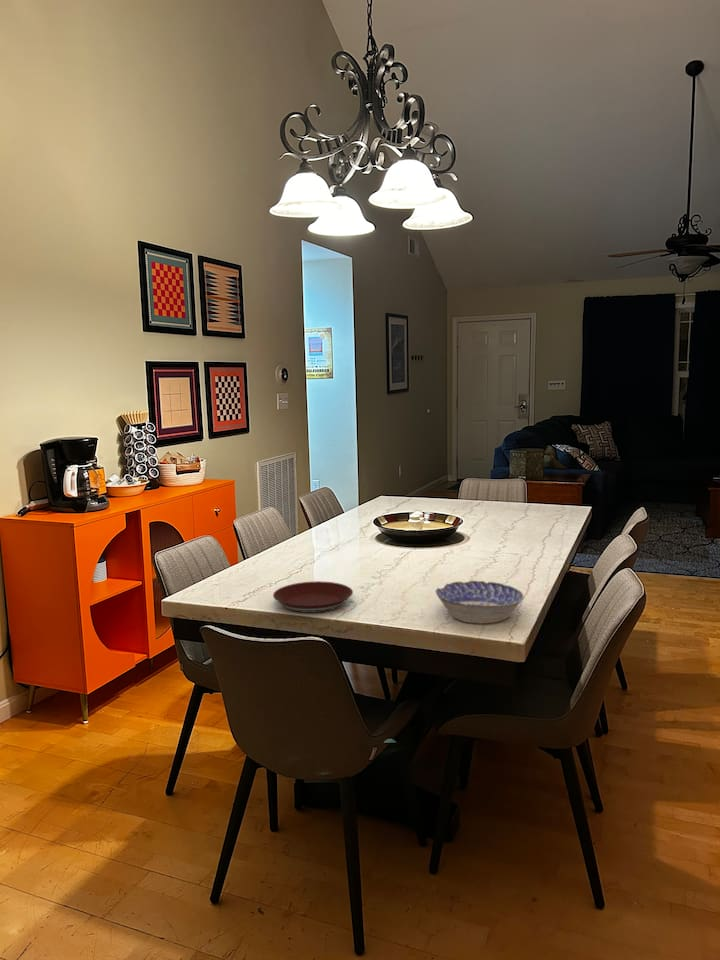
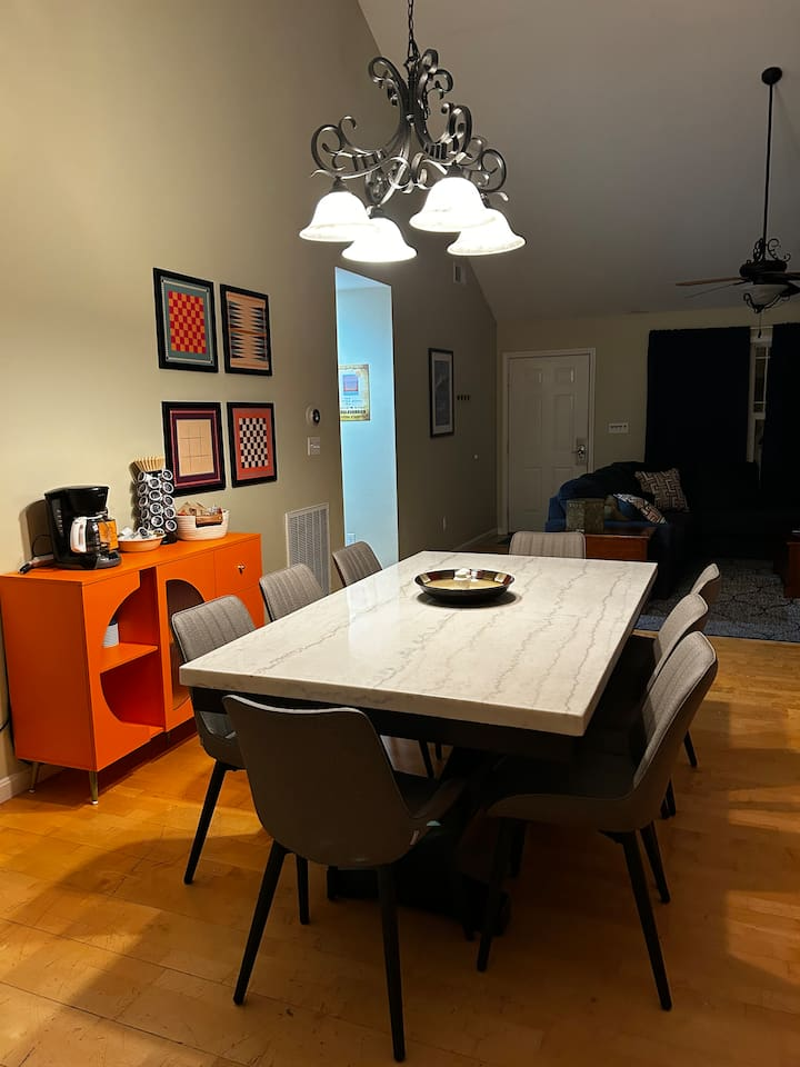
- bowl [434,580,525,624]
- plate [272,580,354,614]
